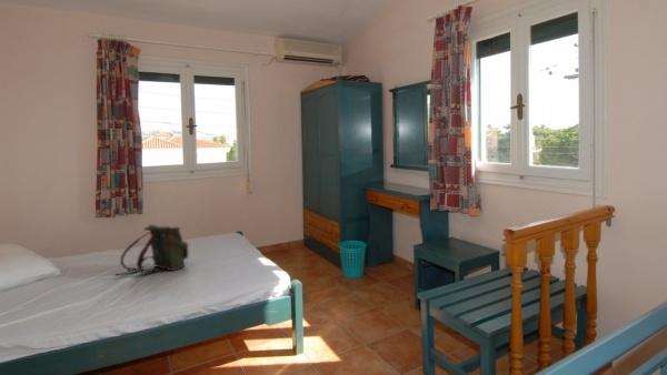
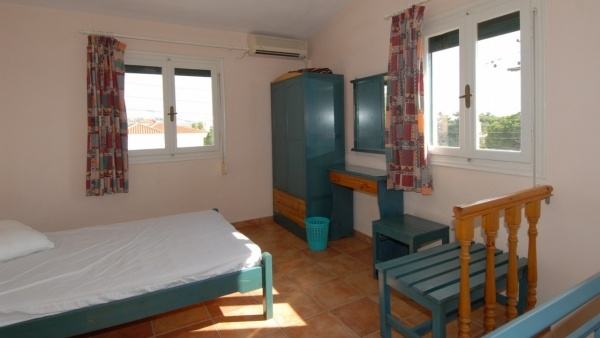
- backpack [115,223,190,277]
